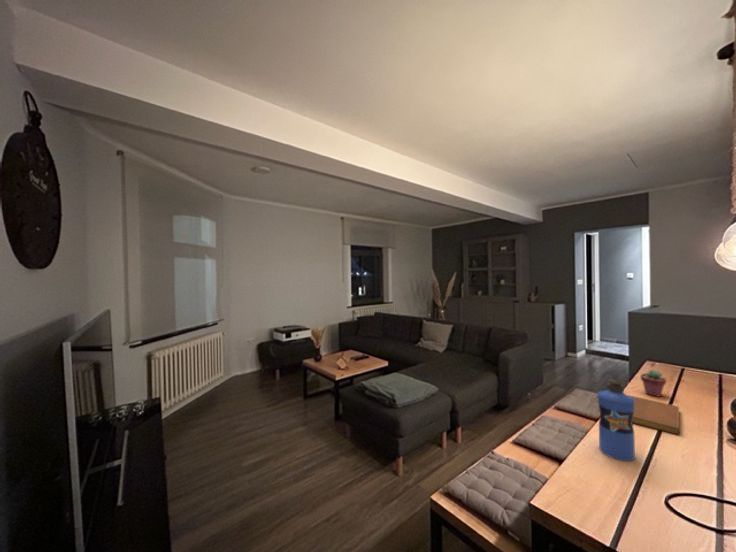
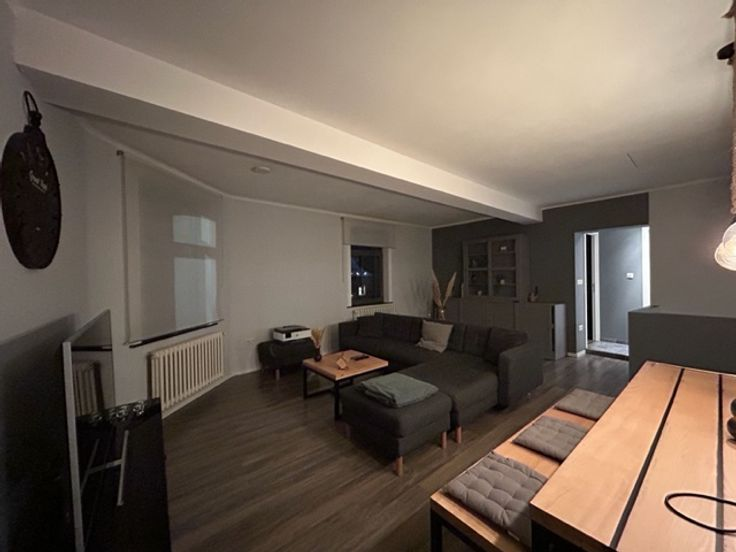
- potted succulent [640,369,667,398]
- notebook [628,394,680,436]
- water bottle [597,376,636,462]
